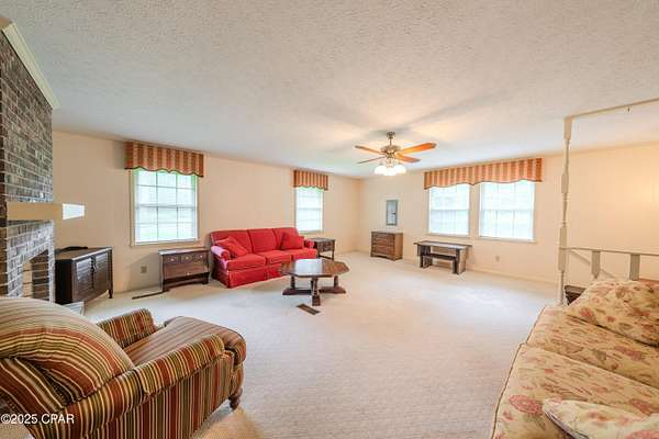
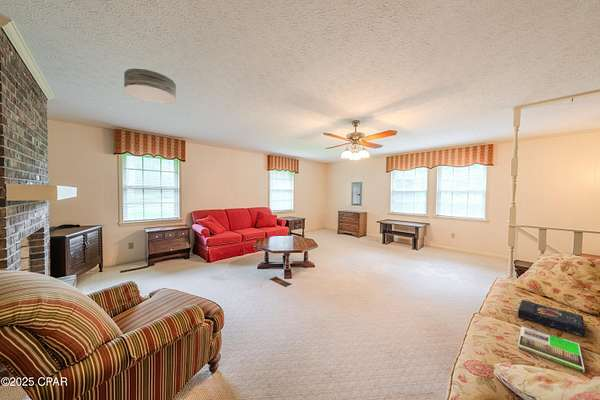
+ book [517,299,586,338]
+ magazine [517,325,585,373]
+ ceiling light [123,68,177,105]
